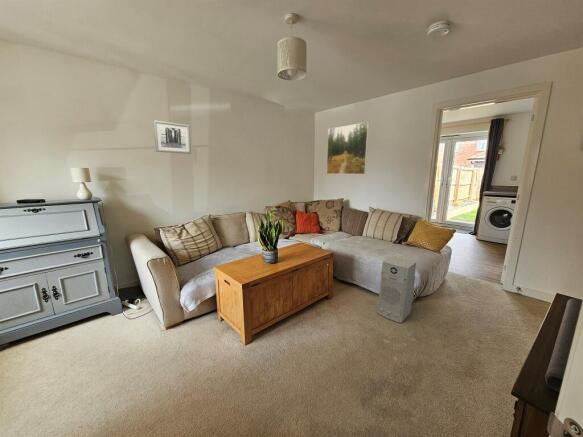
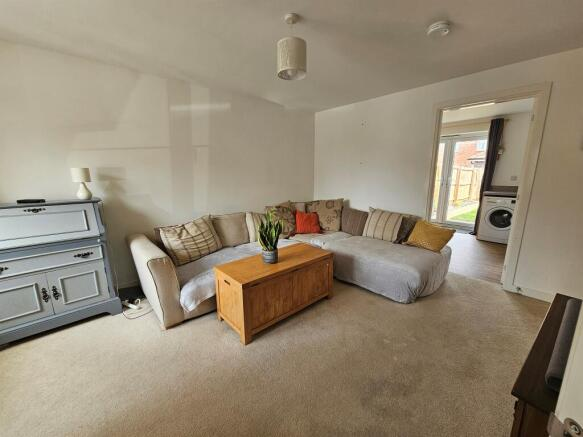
- wall art [152,119,192,155]
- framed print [326,121,370,175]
- air purifier [376,255,417,324]
